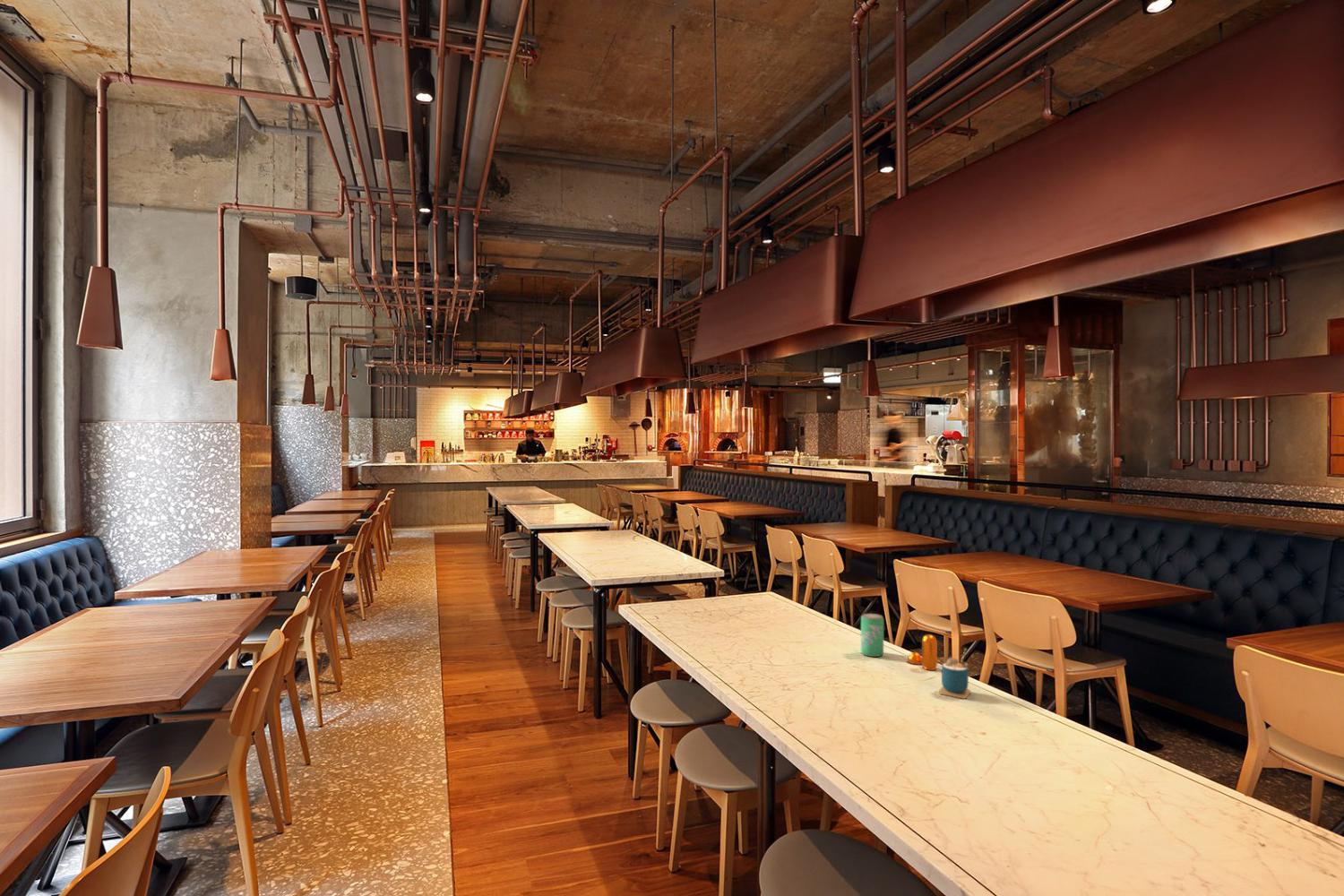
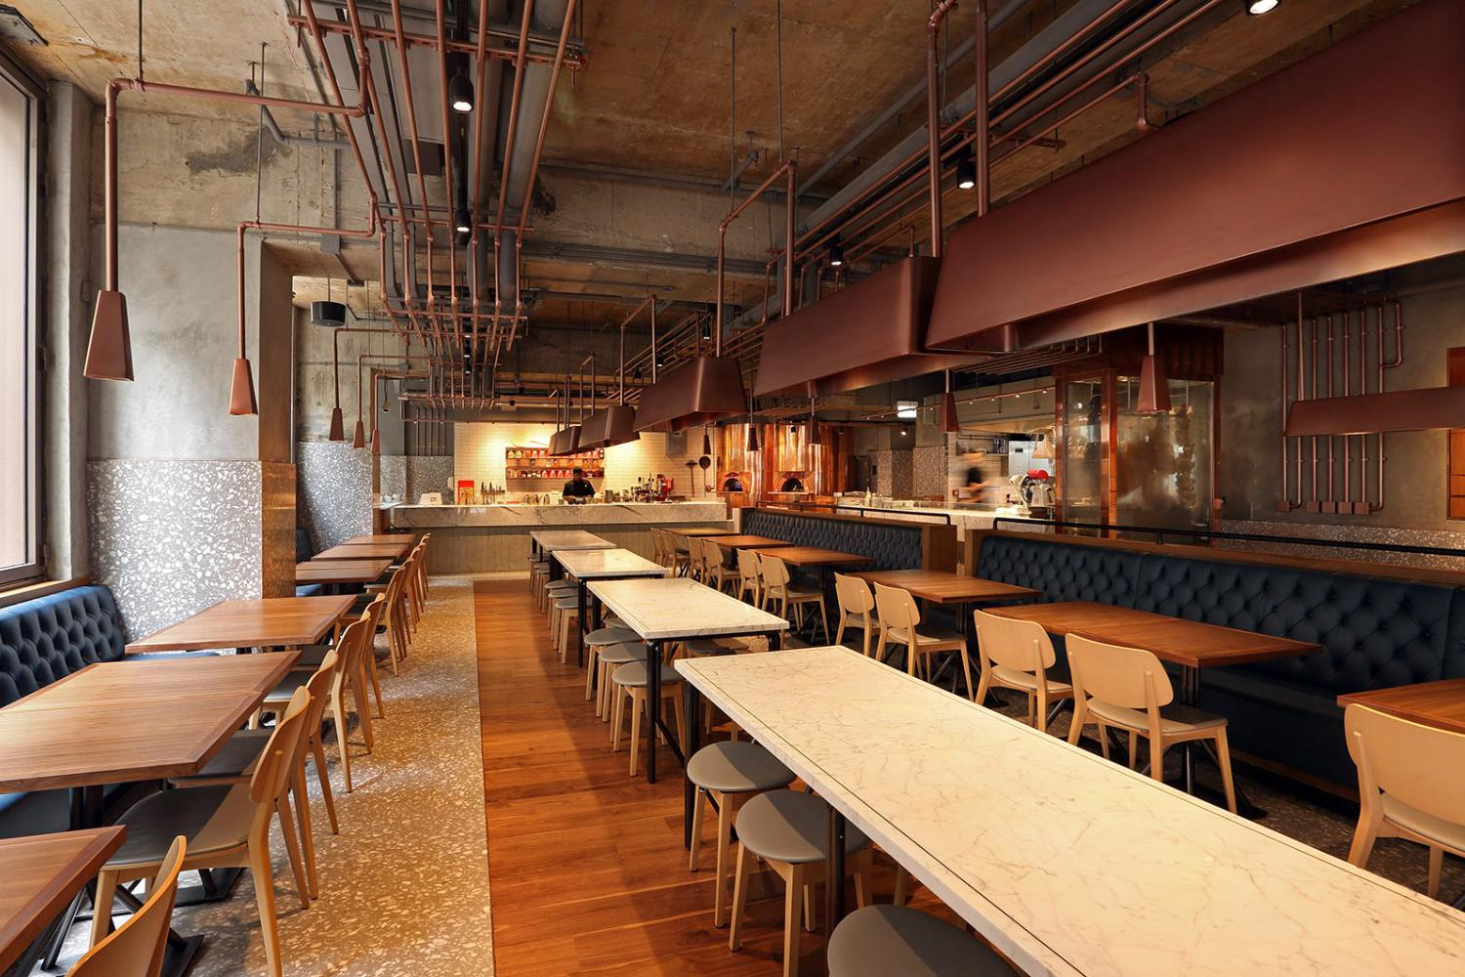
- pepper shaker [907,633,938,671]
- cup [938,648,971,700]
- beverage can [860,613,884,658]
